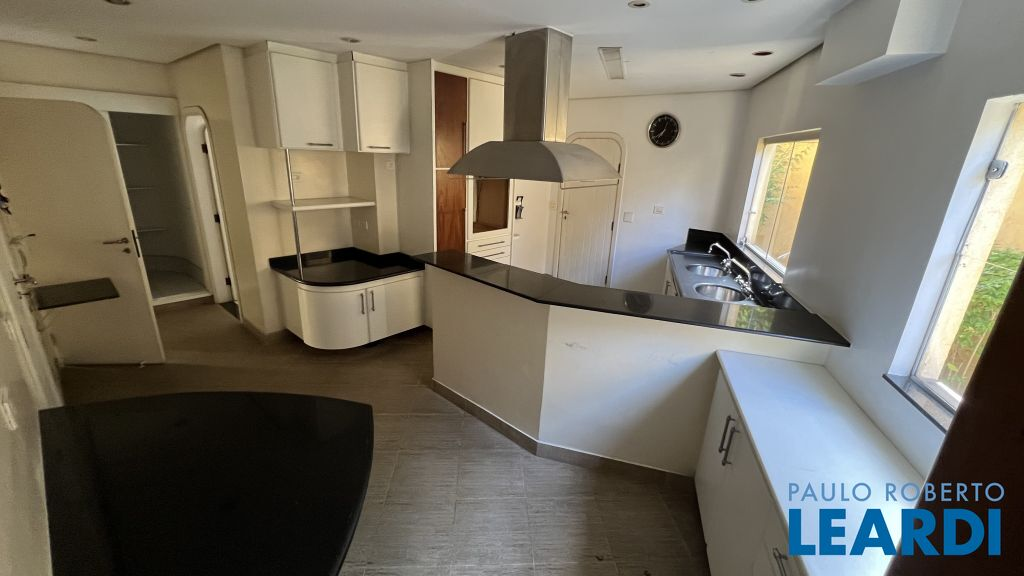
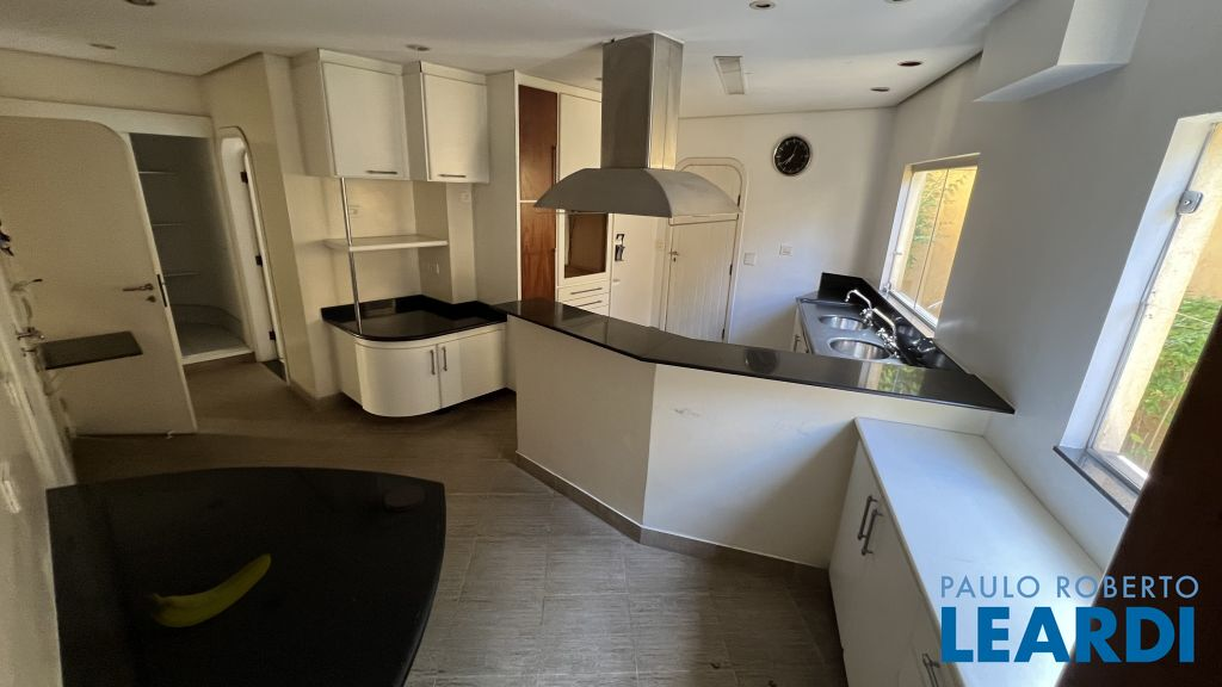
+ coaster [383,484,426,513]
+ fruit [141,552,272,629]
